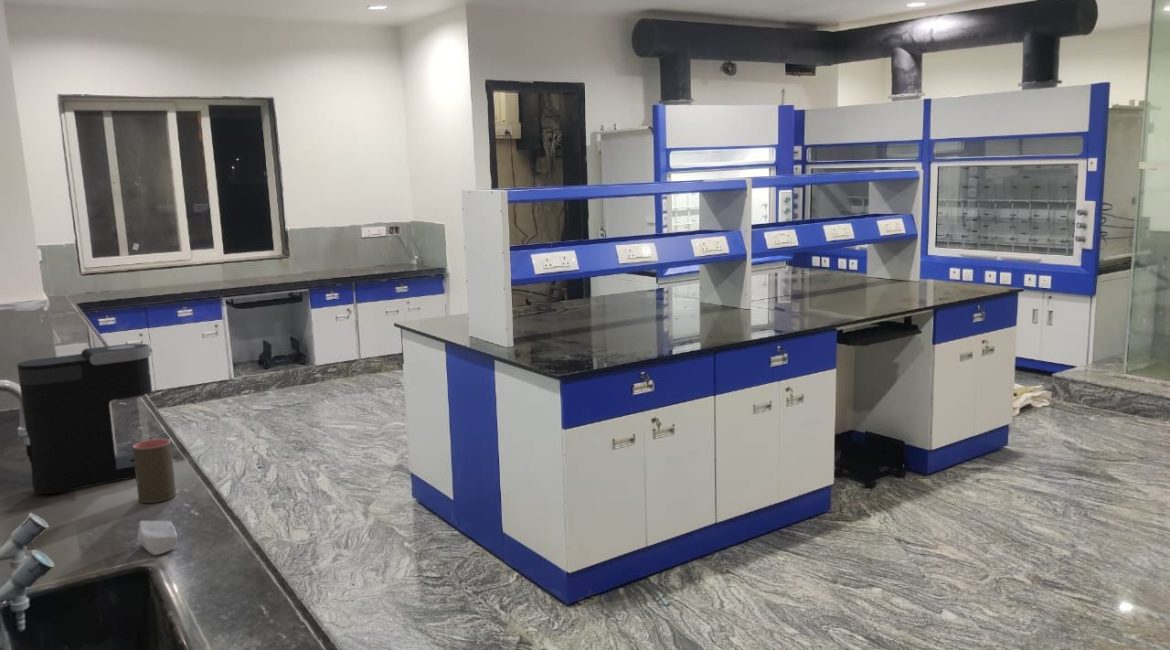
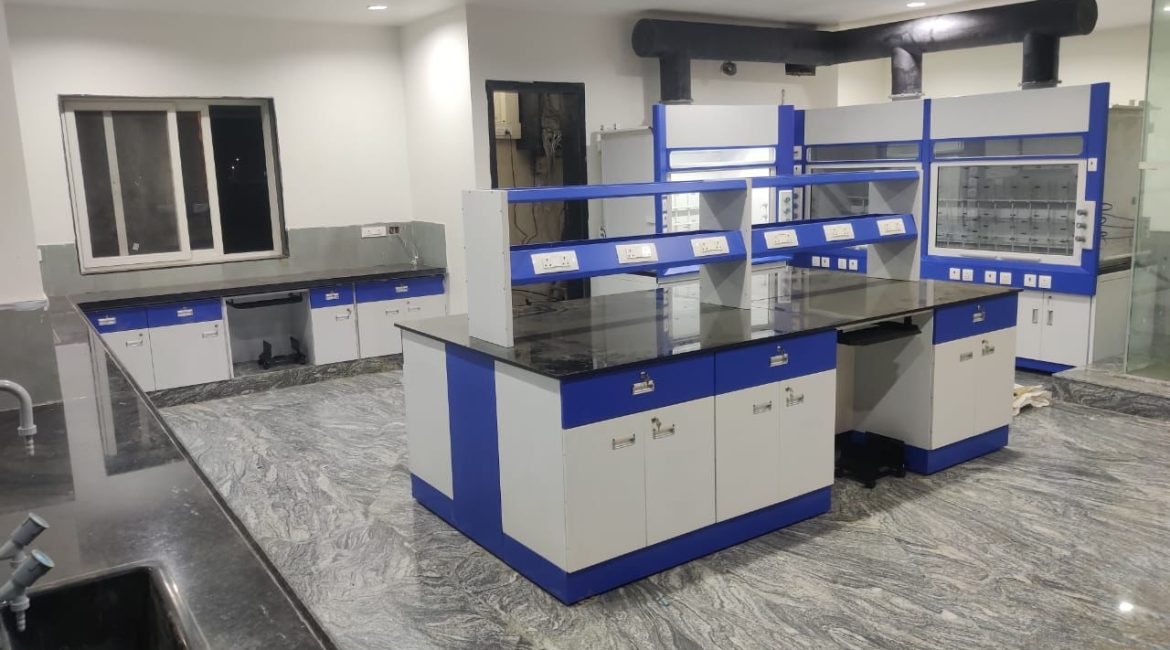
- coffee maker [16,343,153,495]
- cup [132,438,177,504]
- soap bar [137,520,178,556]
